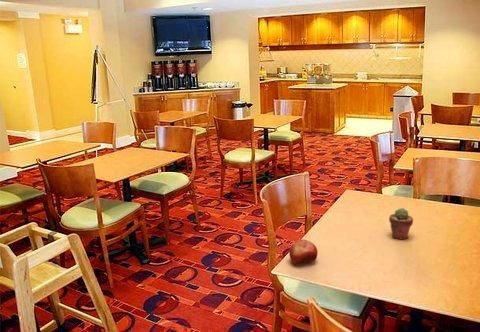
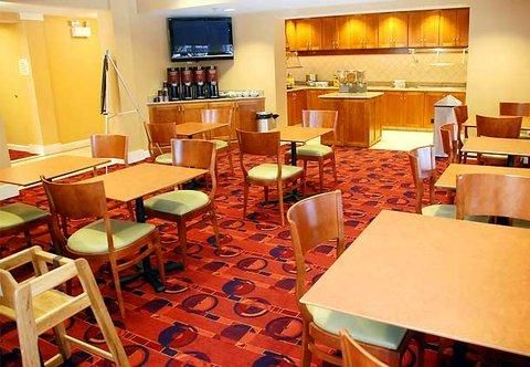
- potted succulent [388,207,414,240]
- fruit [288,238,319,265]
